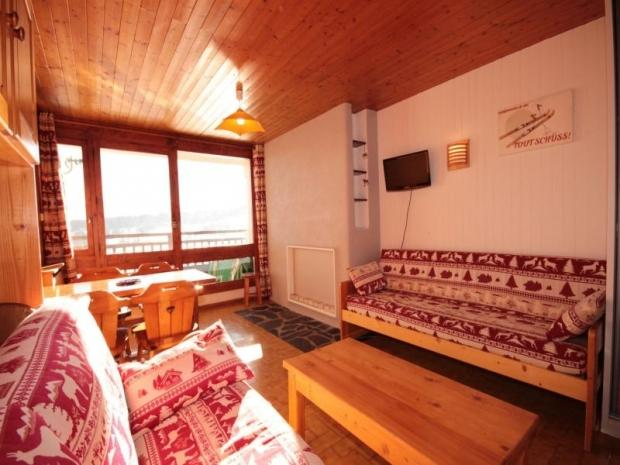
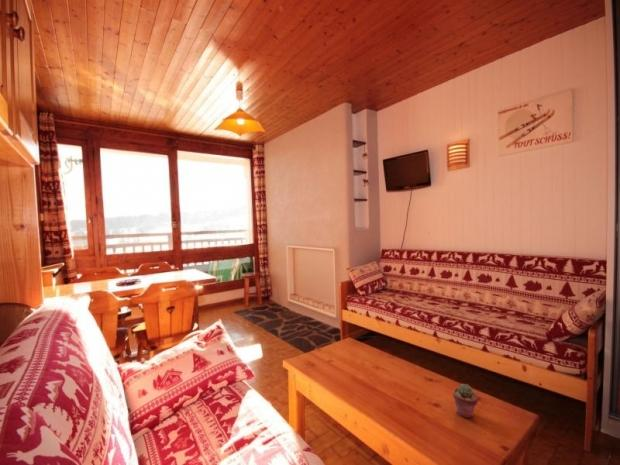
+ potted succulent [452,383,479,419]
